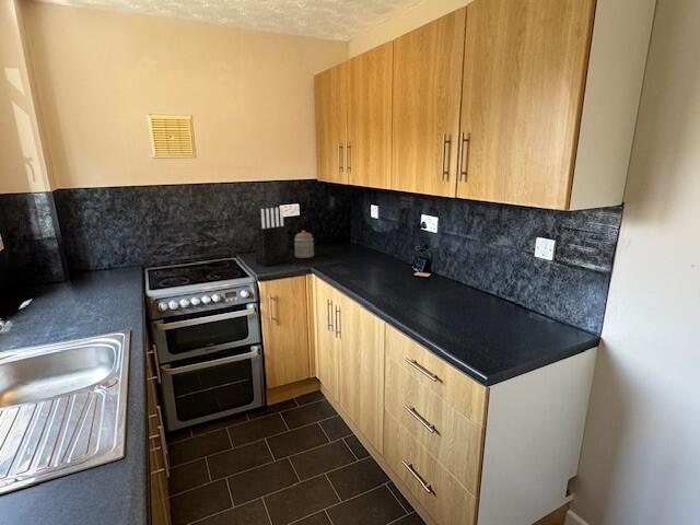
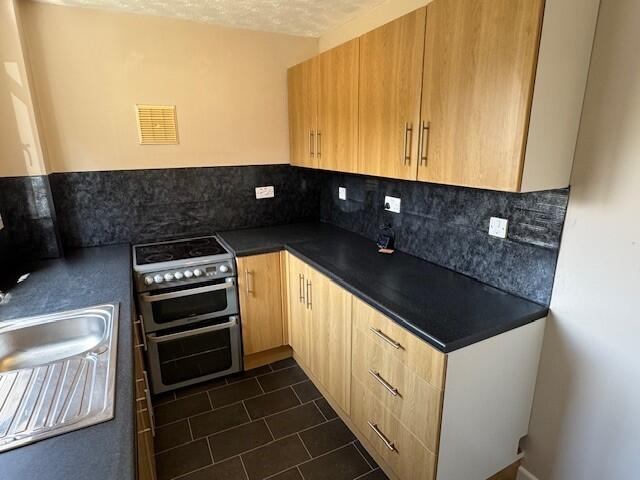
- jar [293,230,315,259]
- knife block [254,206,290,267]
